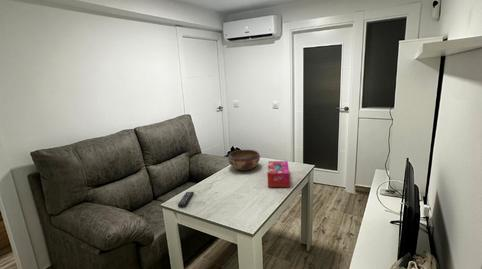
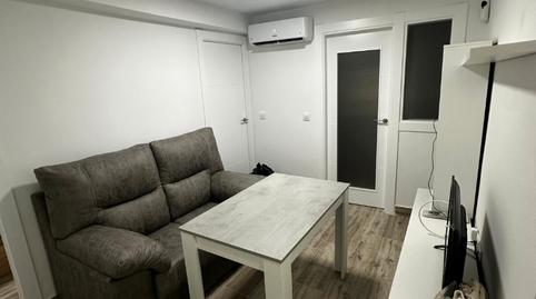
- decorative bowl [227,149,261,172]
- remote control [177,191,195,209]
- tissue box [267,160,290,188]
